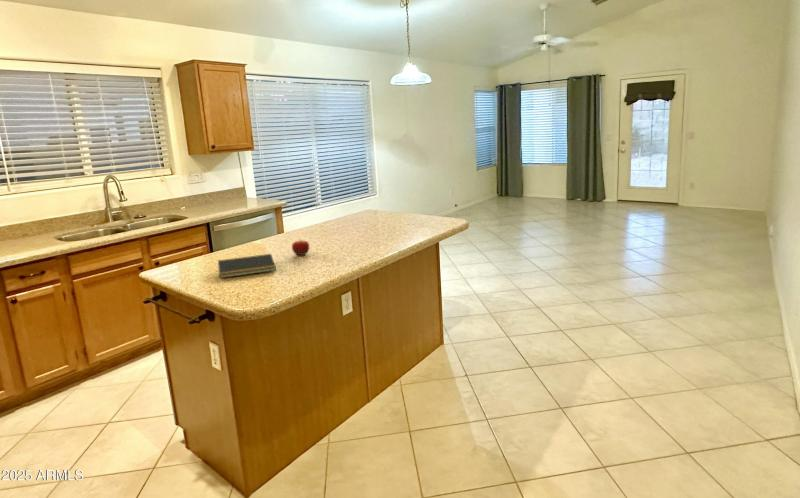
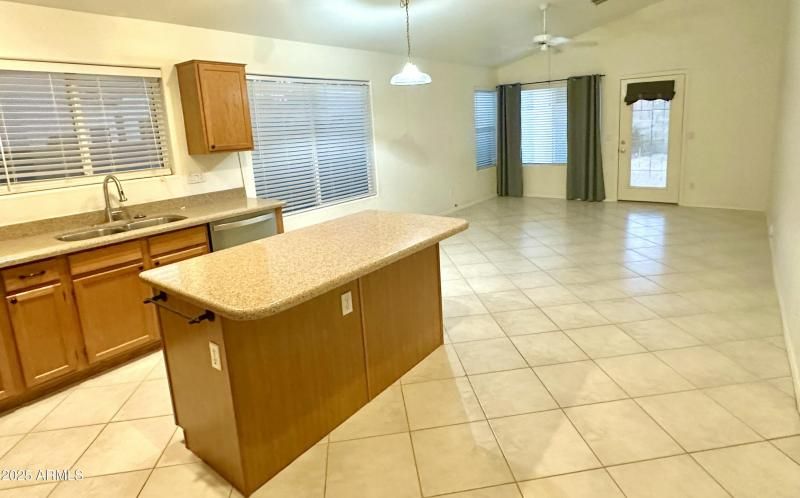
- notepad [217,253,277,279]
- fruit [291,237,310,256]
